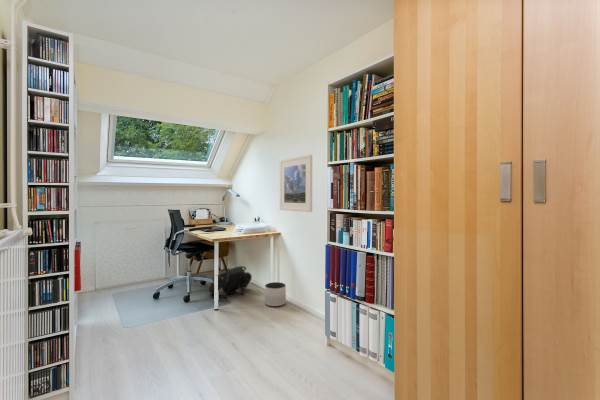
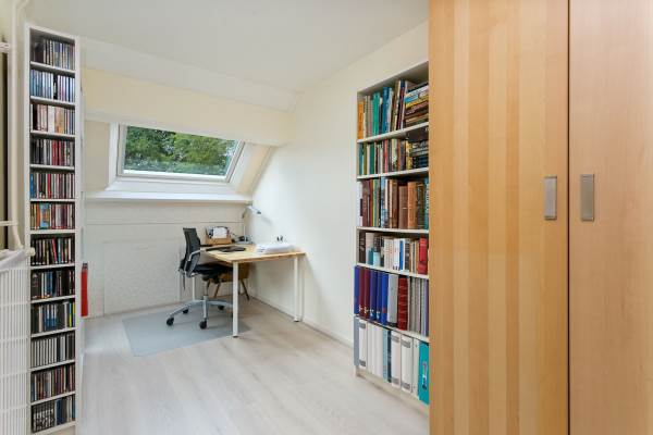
- backpack [208,265,253,299]
- planter [264,281,287,308]
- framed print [279,154,313,213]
